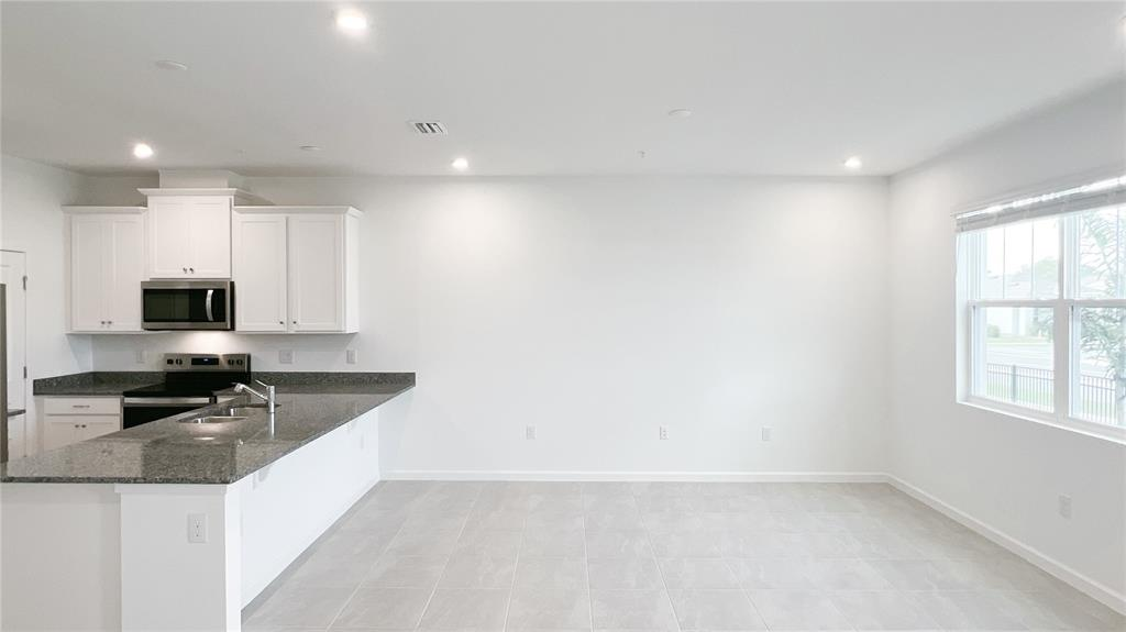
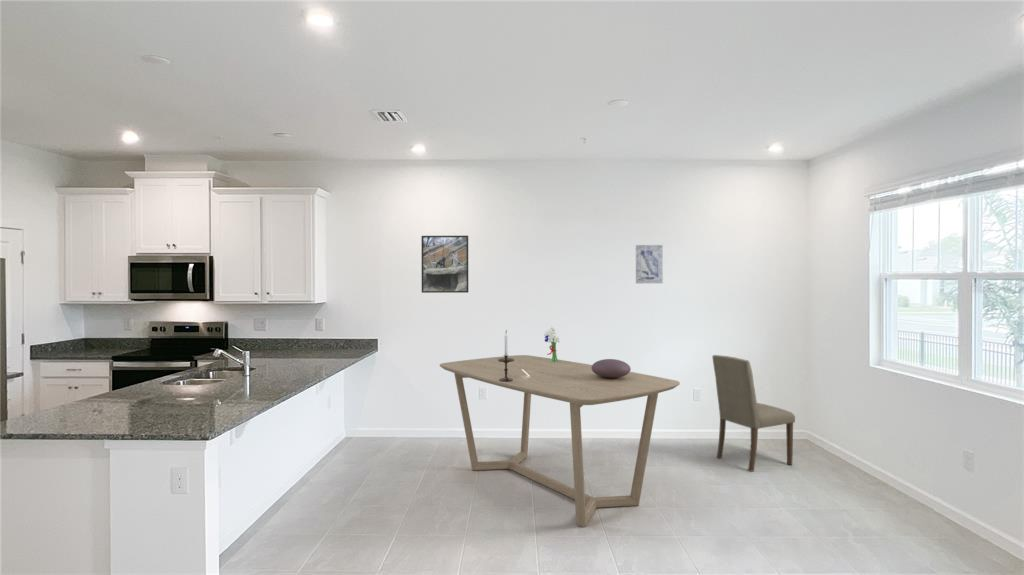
+ candlestick [498,329,514,382]
+ dining table [439,354,681,528]
+ dining chair [711,354,796,473]
+ bouquet [523,326,561,376]
+ decorative bowl [591,358,632,378]
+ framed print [420,235,469,294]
+ wall art [635,244,664,284]
